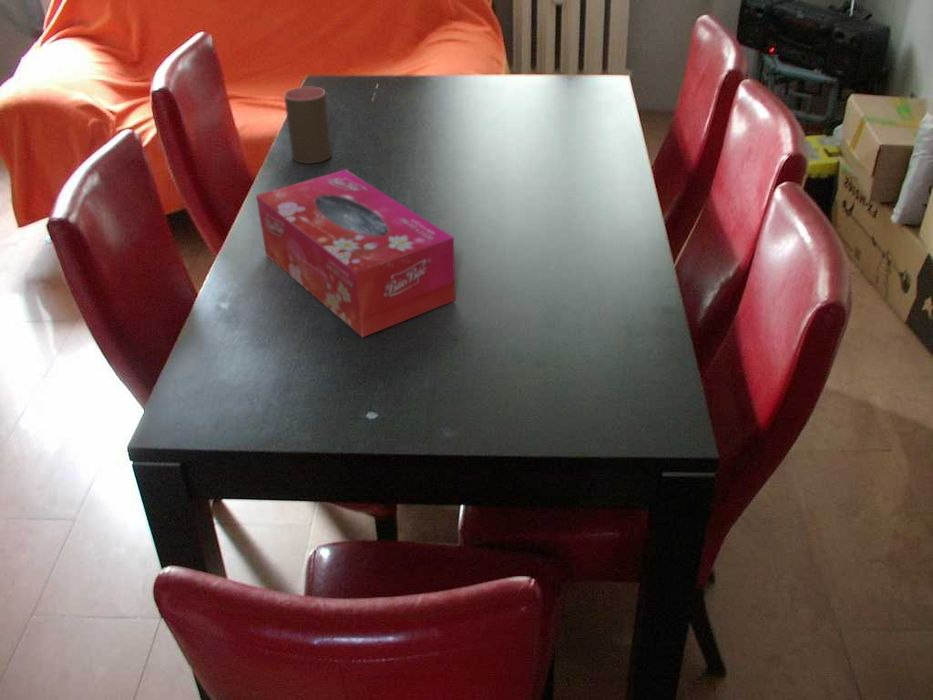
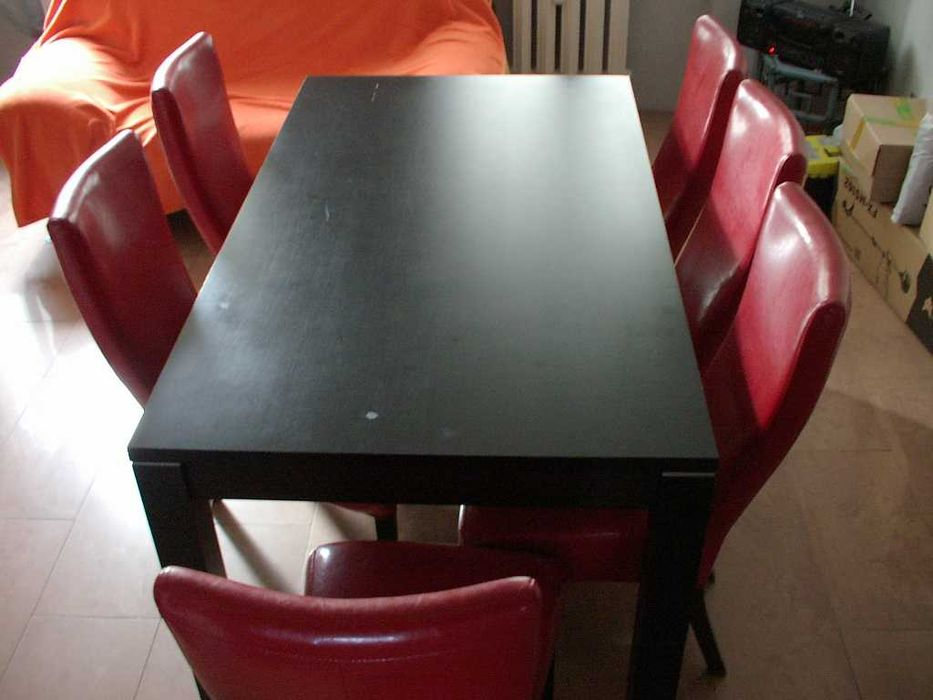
- cup [283,86,333,165]
- tissue box [255,168,456,339]
